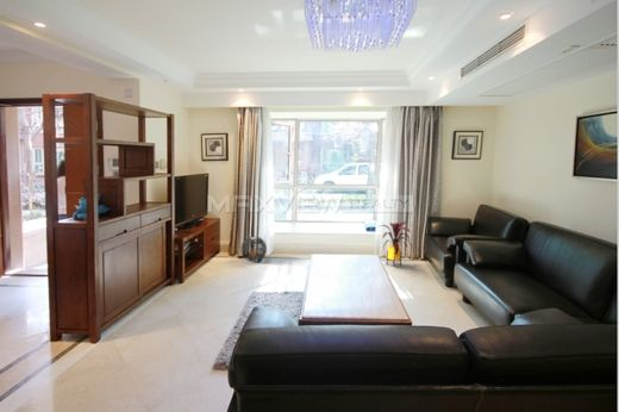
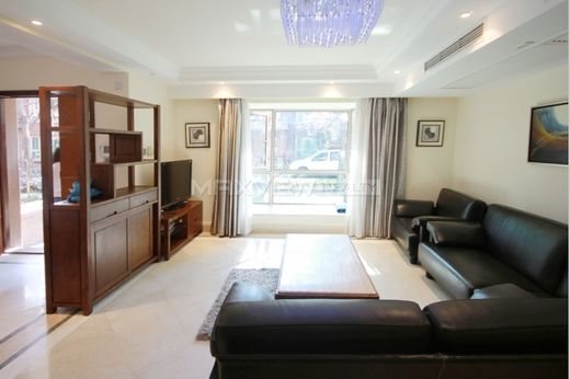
- house plant [379,220,414,268]
- pendant lamp [240,235,268,263]
